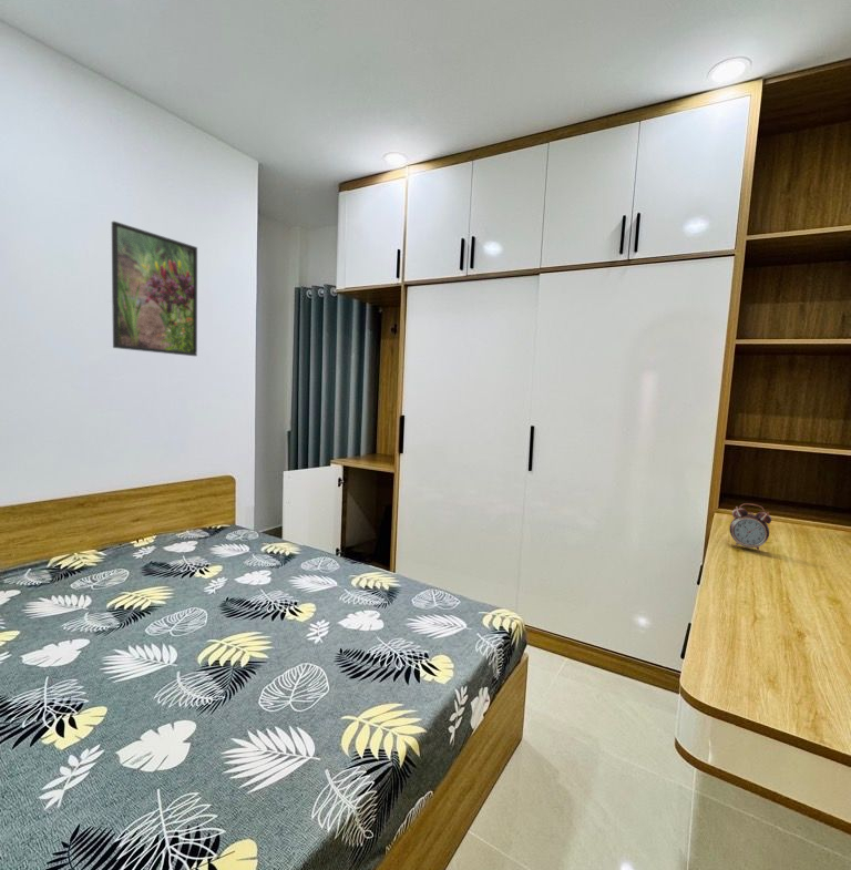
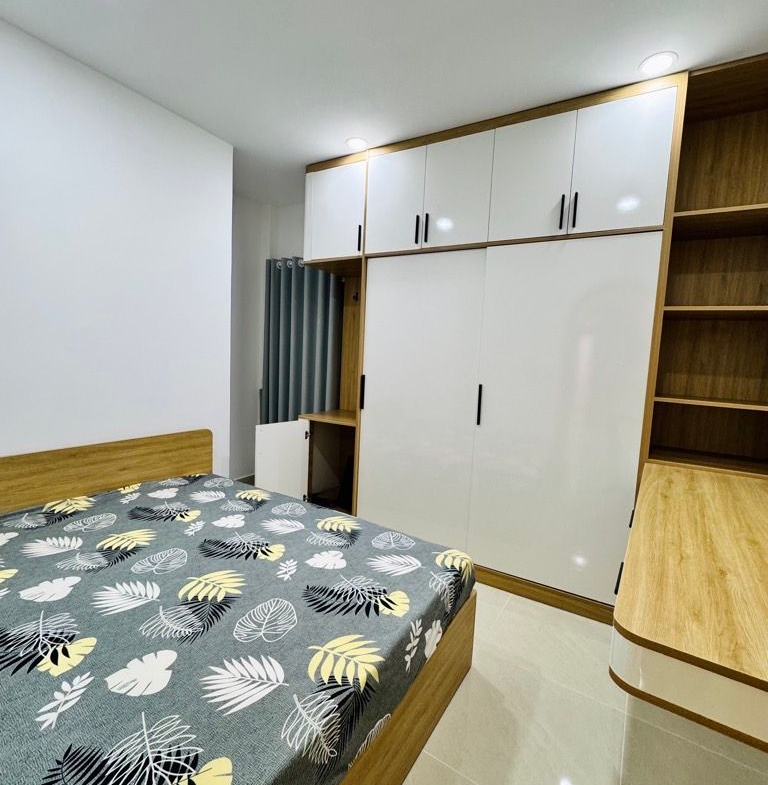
- alarm clock [728,502,772,553]
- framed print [111,221,198,357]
